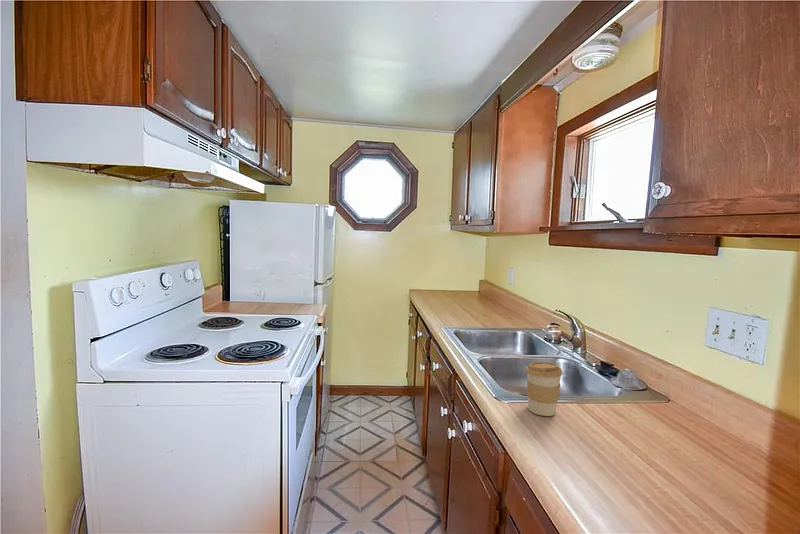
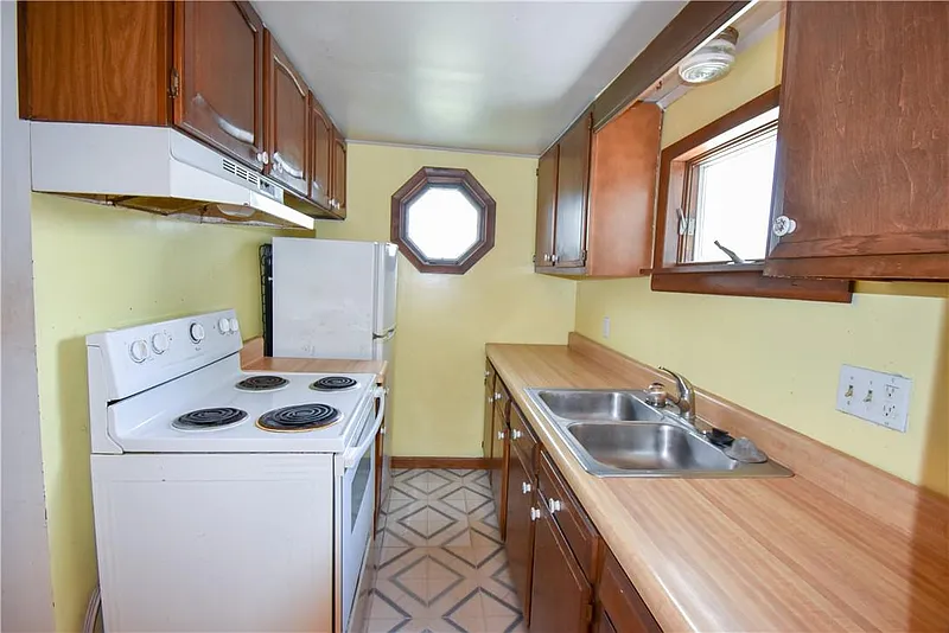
- coffee cup [525,361,563,417]
